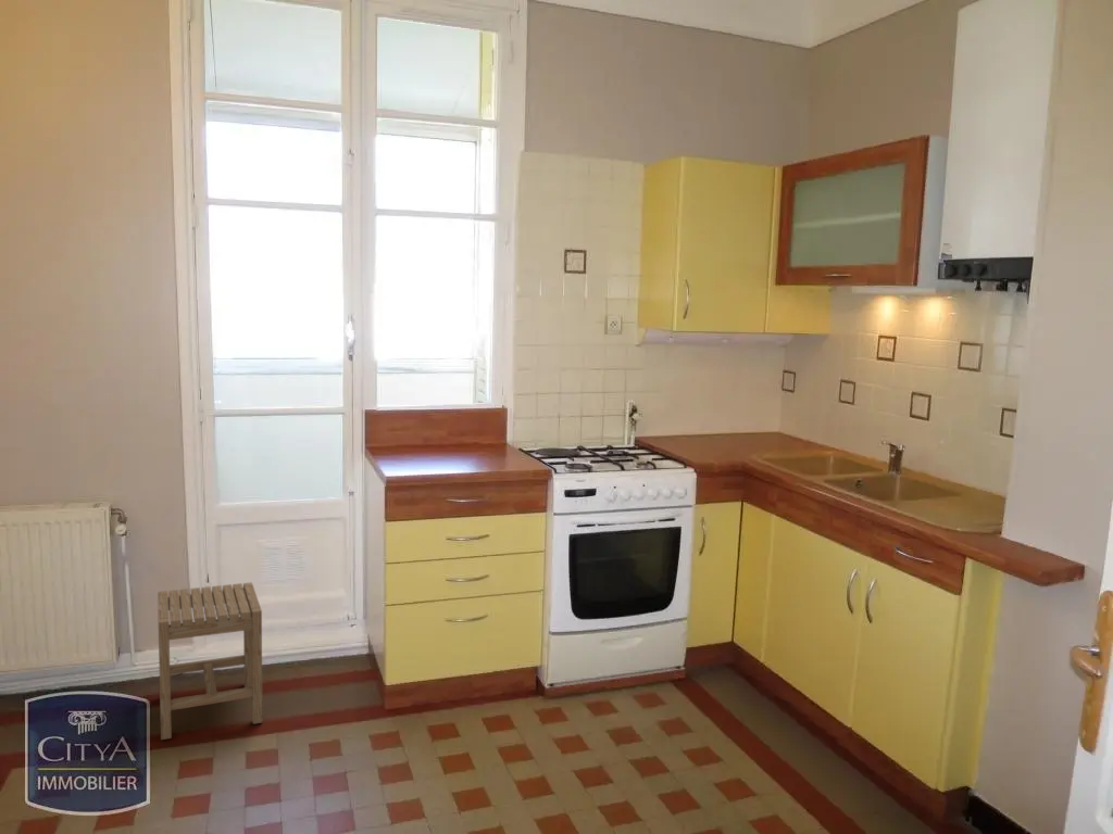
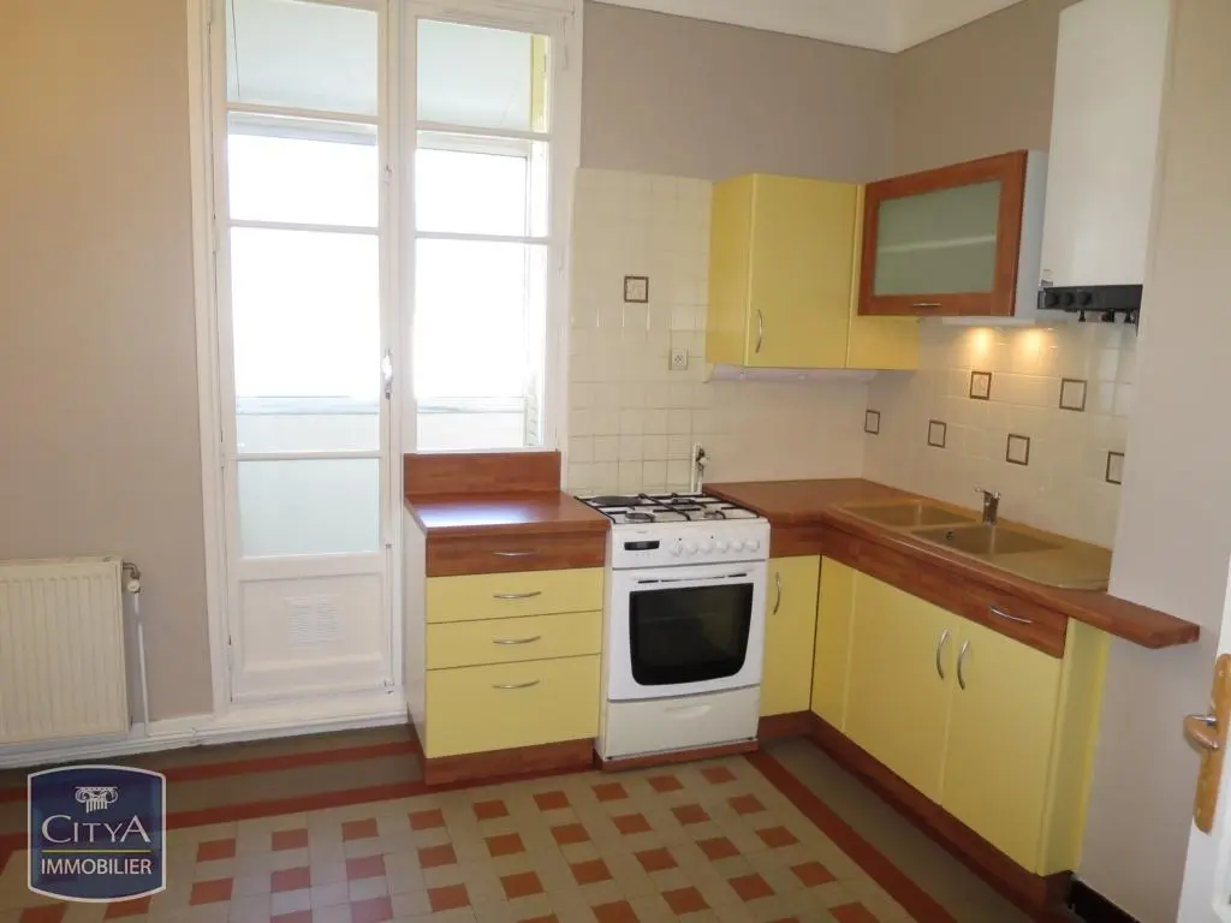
- stool [157,581,264,741]
